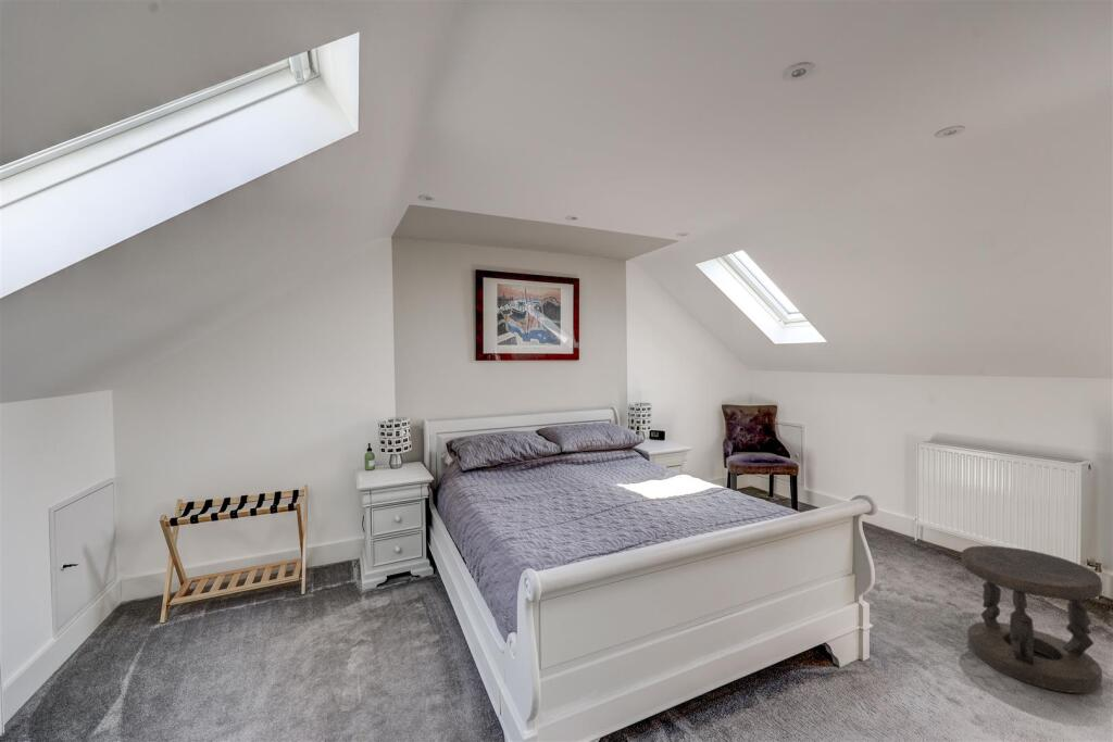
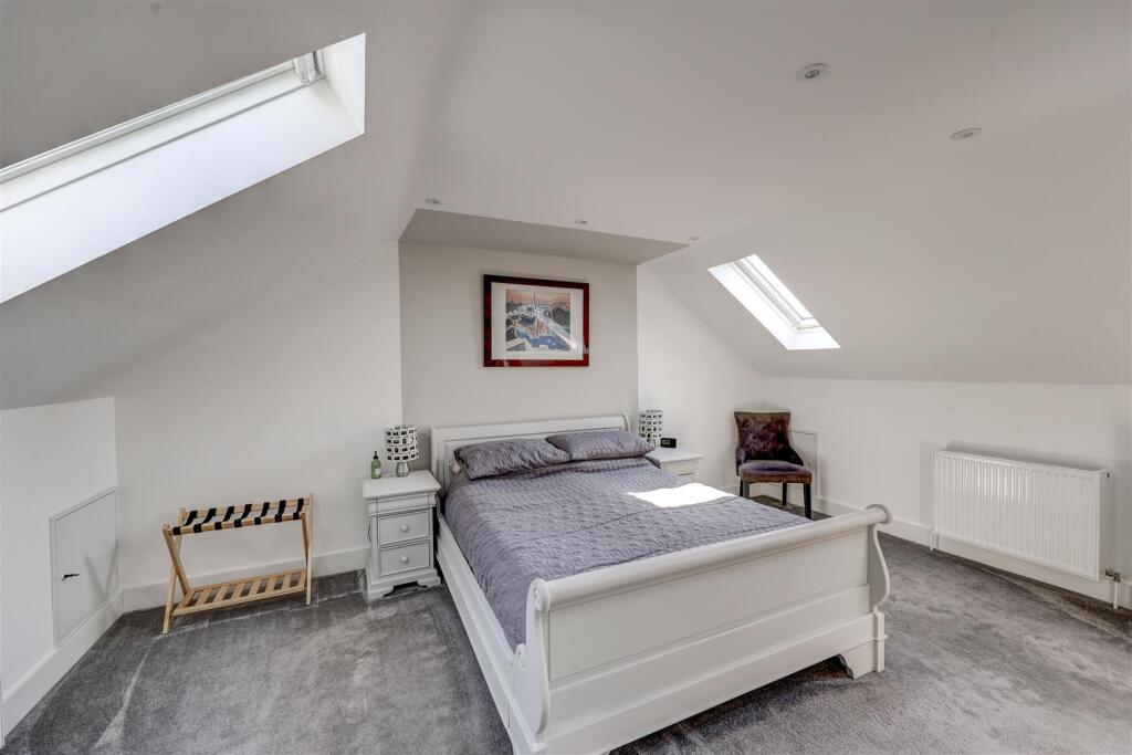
- stool [960,544,1103,694]
